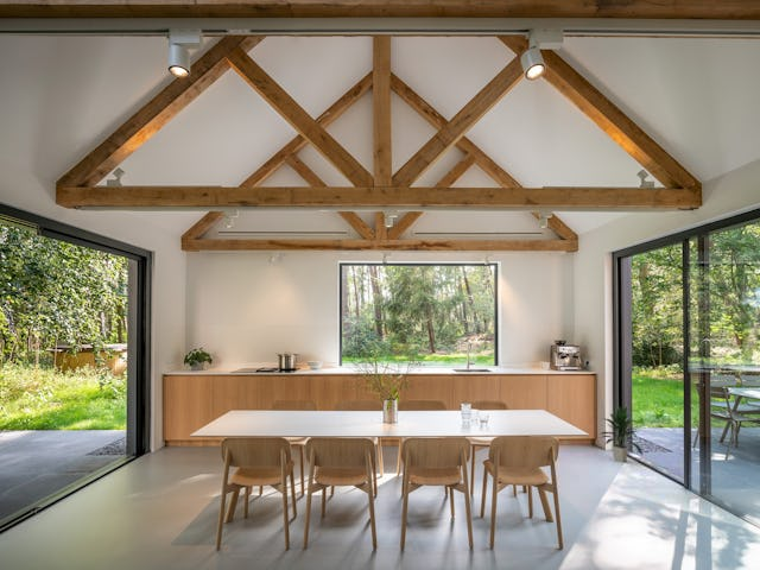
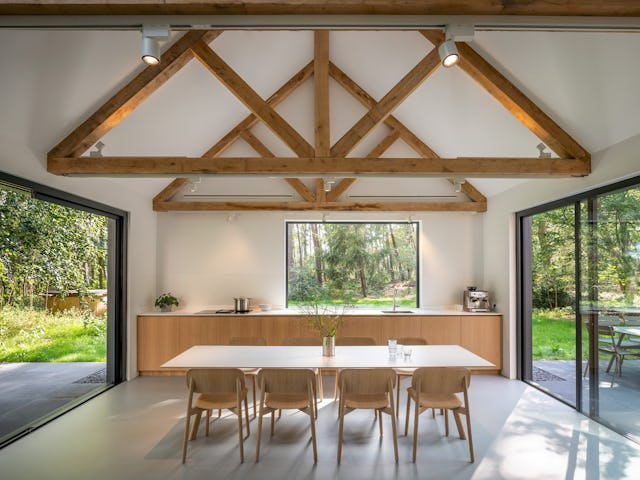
- indoor plant [598,405,644,463]
